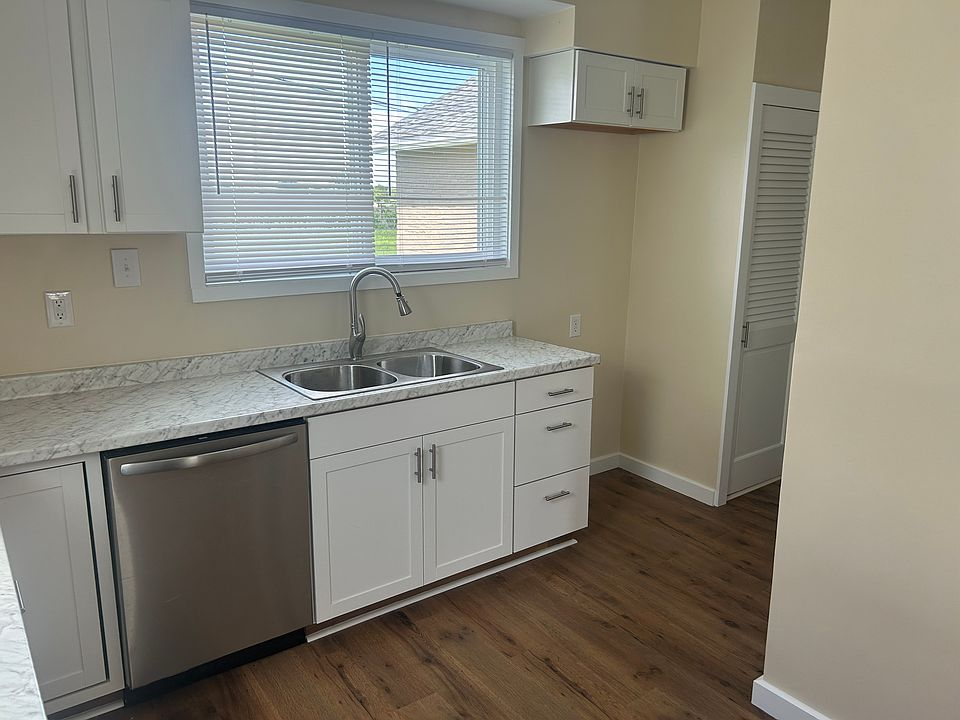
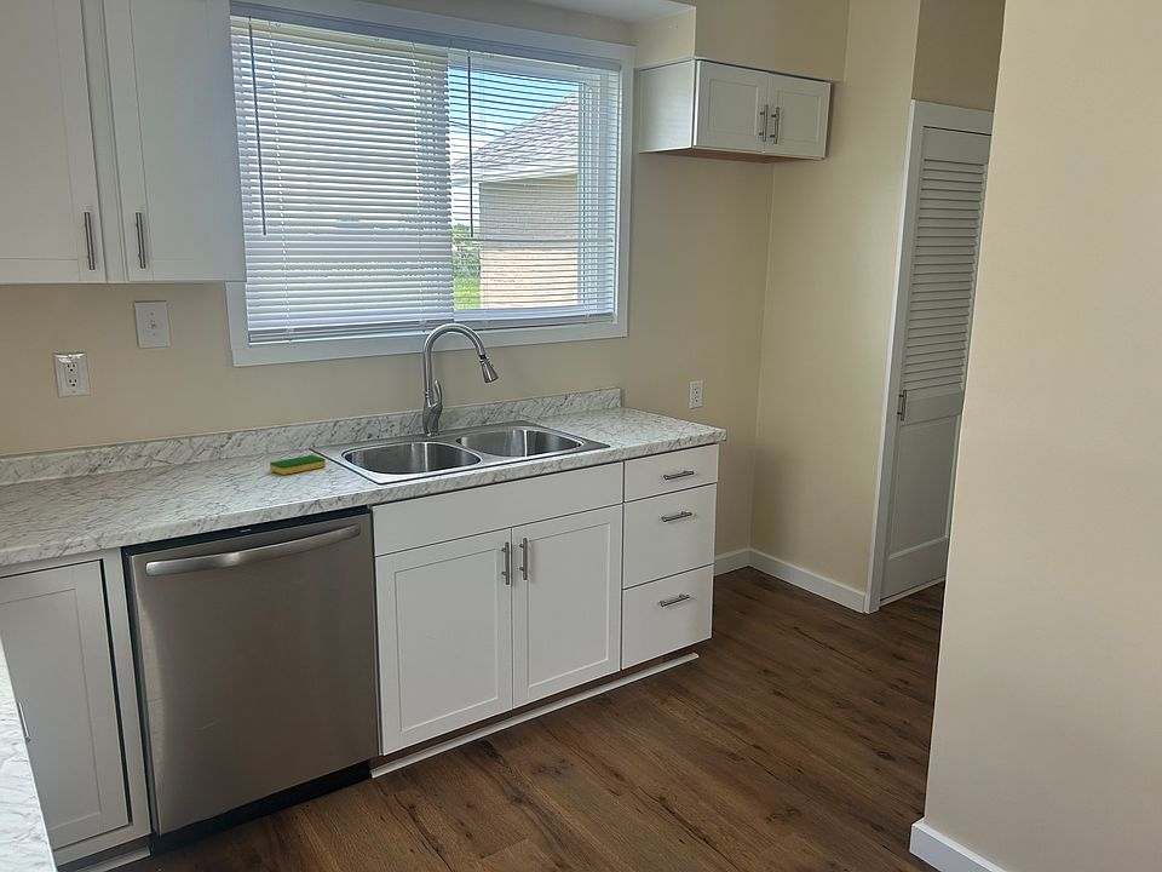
+ dish sponge [269,454,327,476]
